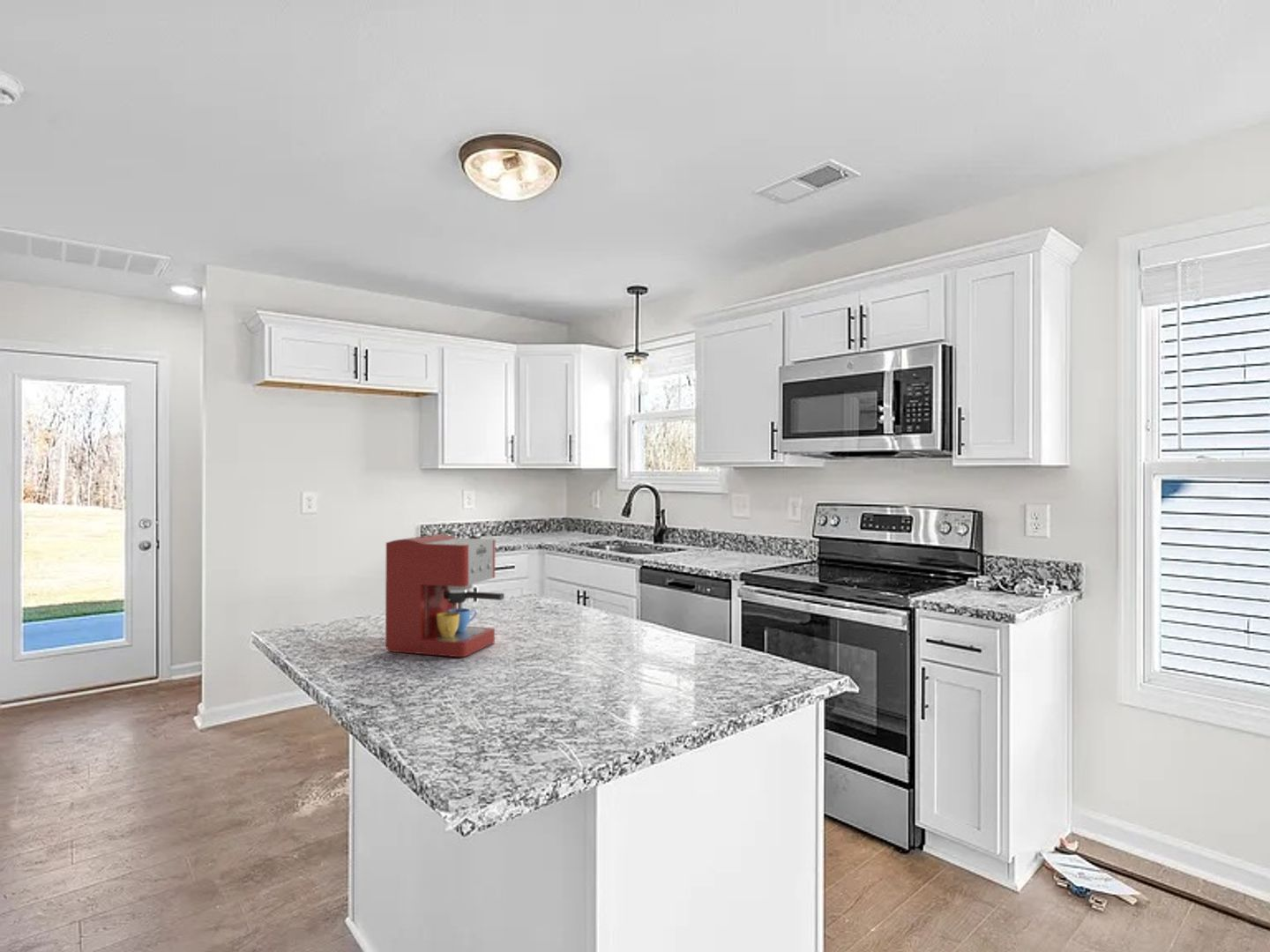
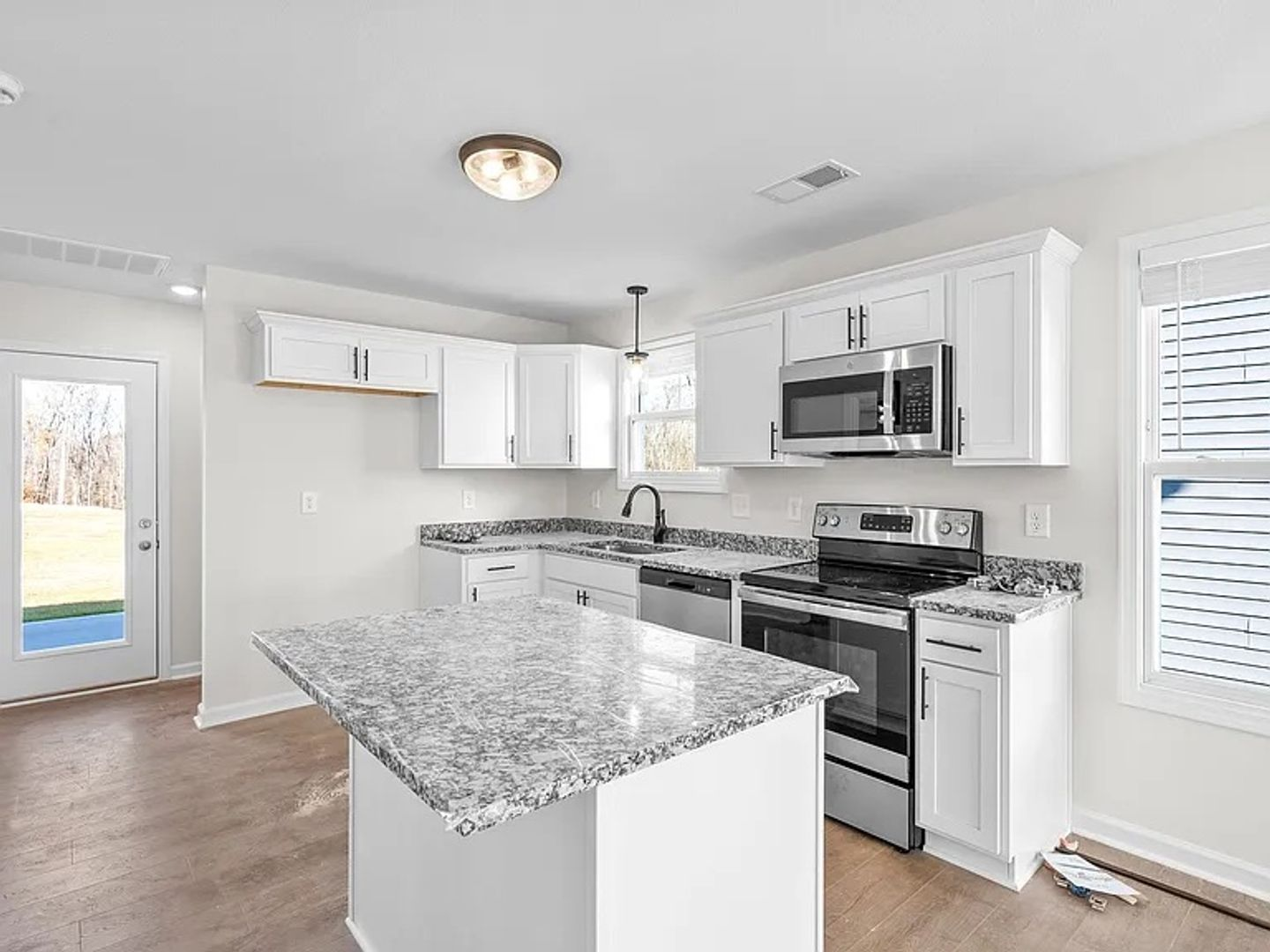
- coffee maker [385,533,505,658]
